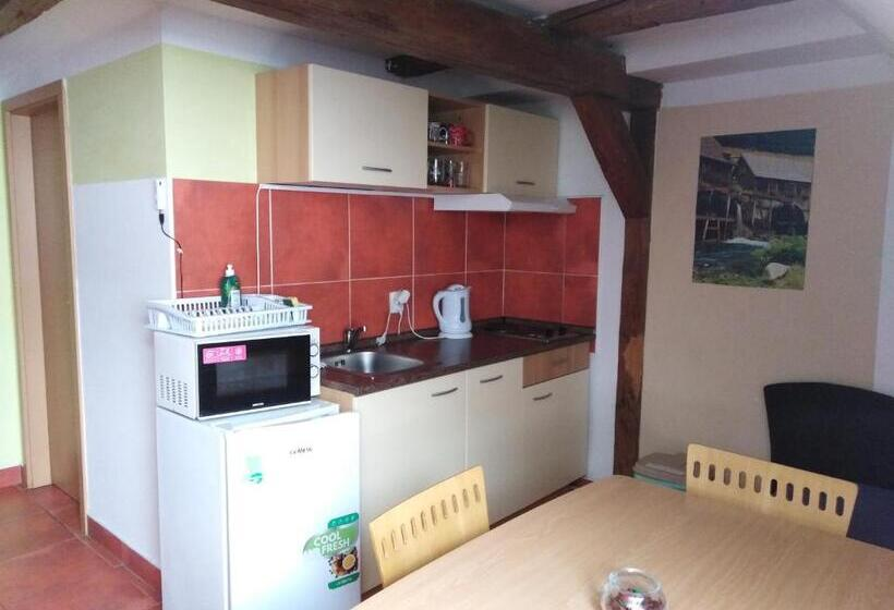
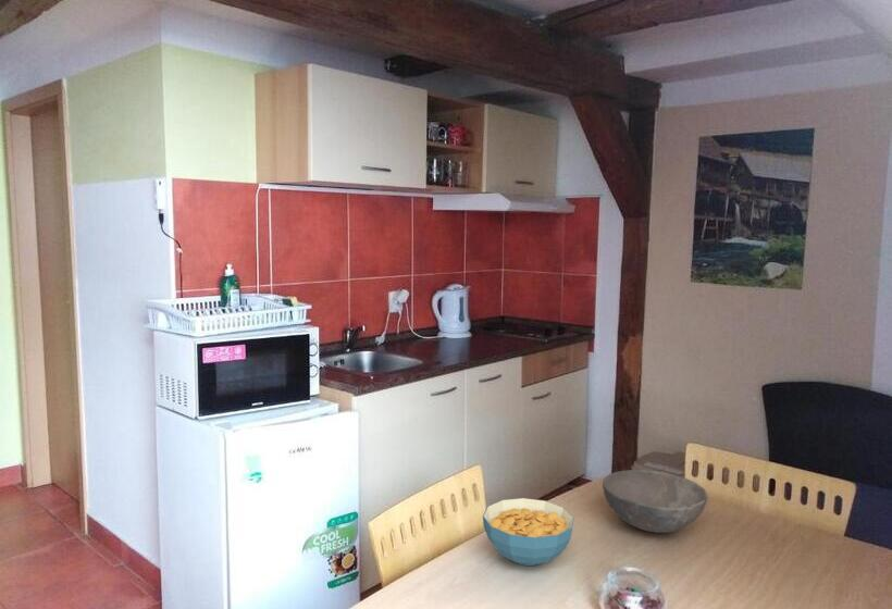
+ bowl [602,469,709,534]
+ cereal bowl [482,497,575,567]
